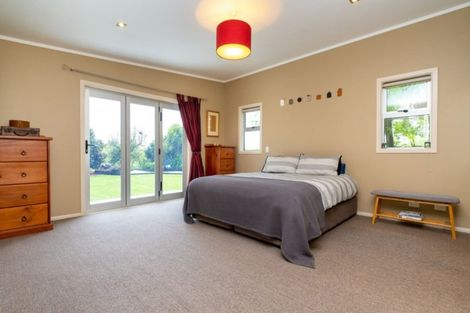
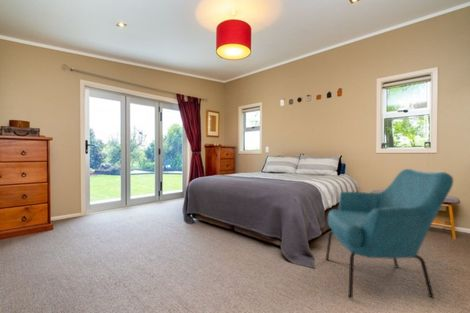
+ armchair [325,168,454,299]
